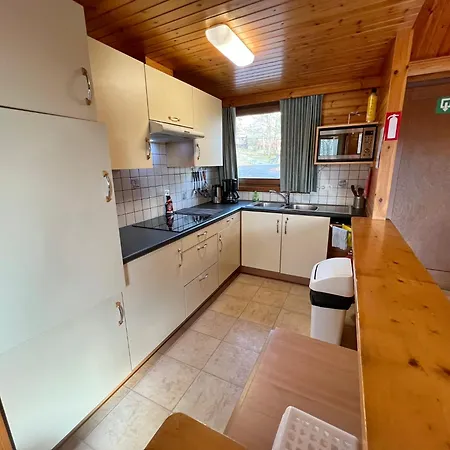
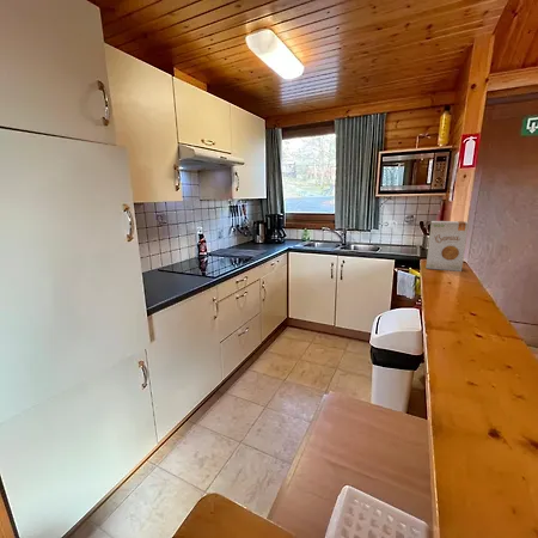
+ food box [424,220,470,273]
